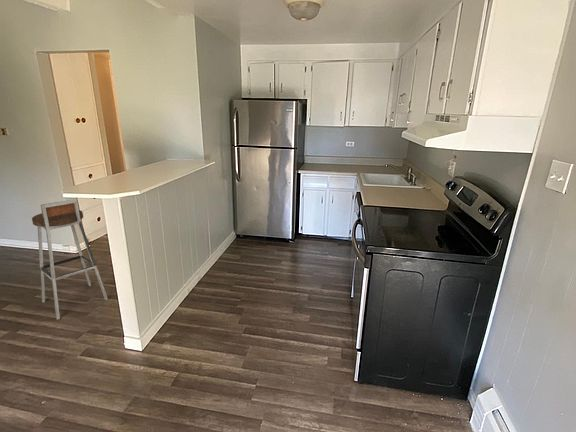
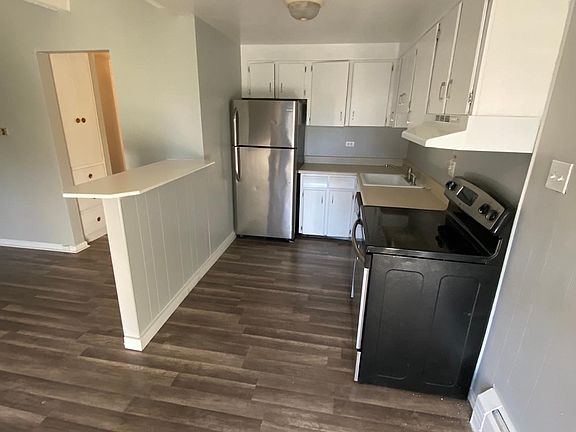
- bar stool [31,198,109,321]
